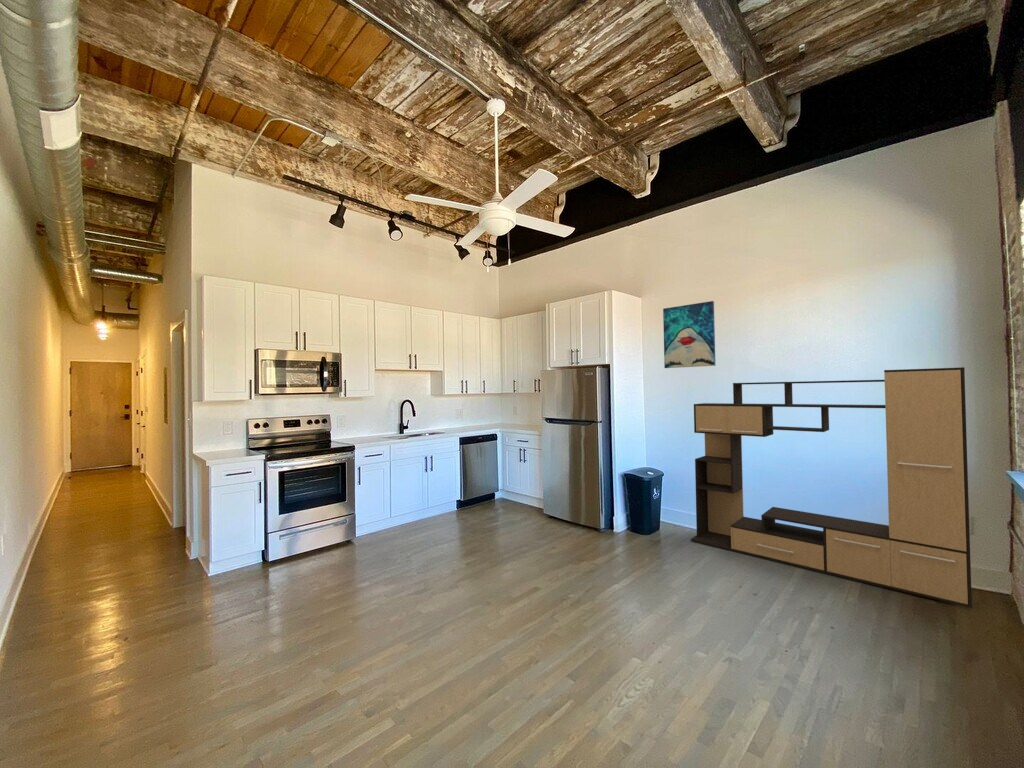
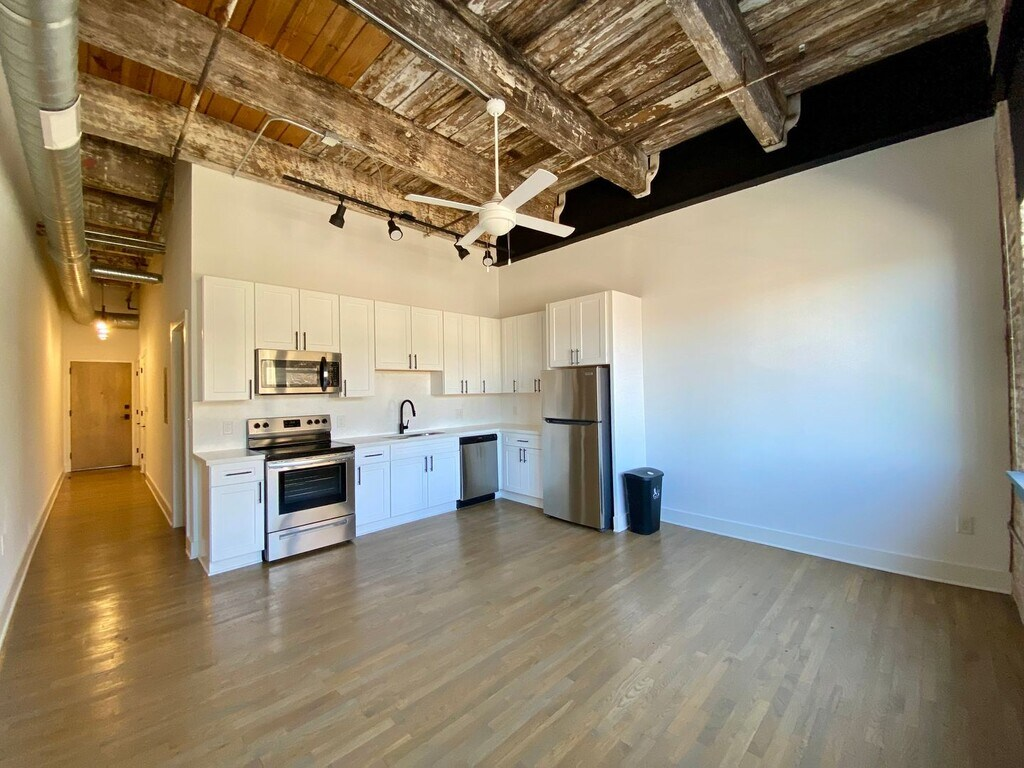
- wall art [662,300,717,369]
- media console [690,366,973,609]
